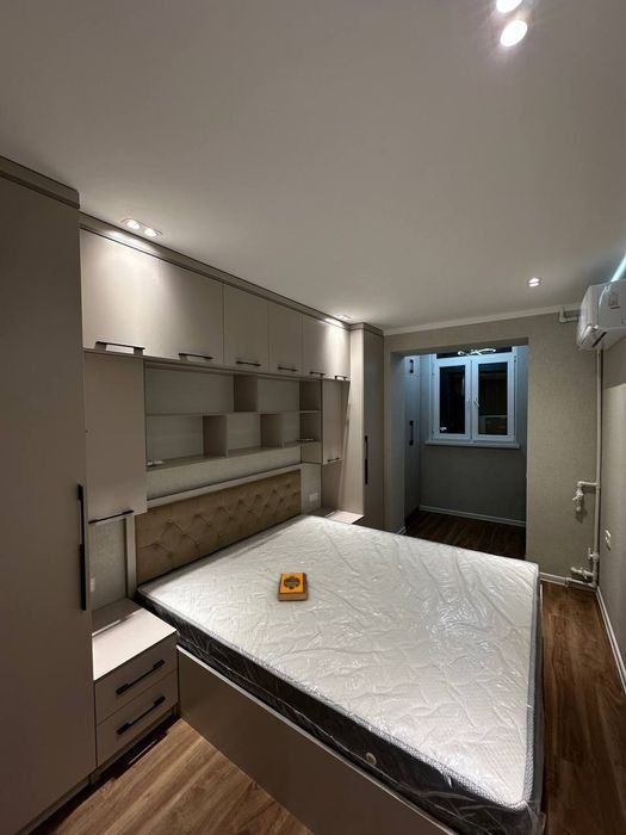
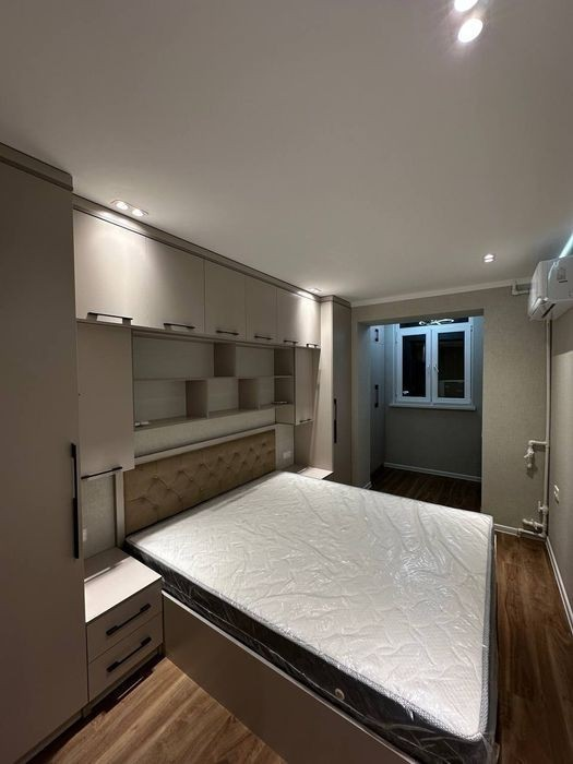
- hardback book [278,571,309,602]
